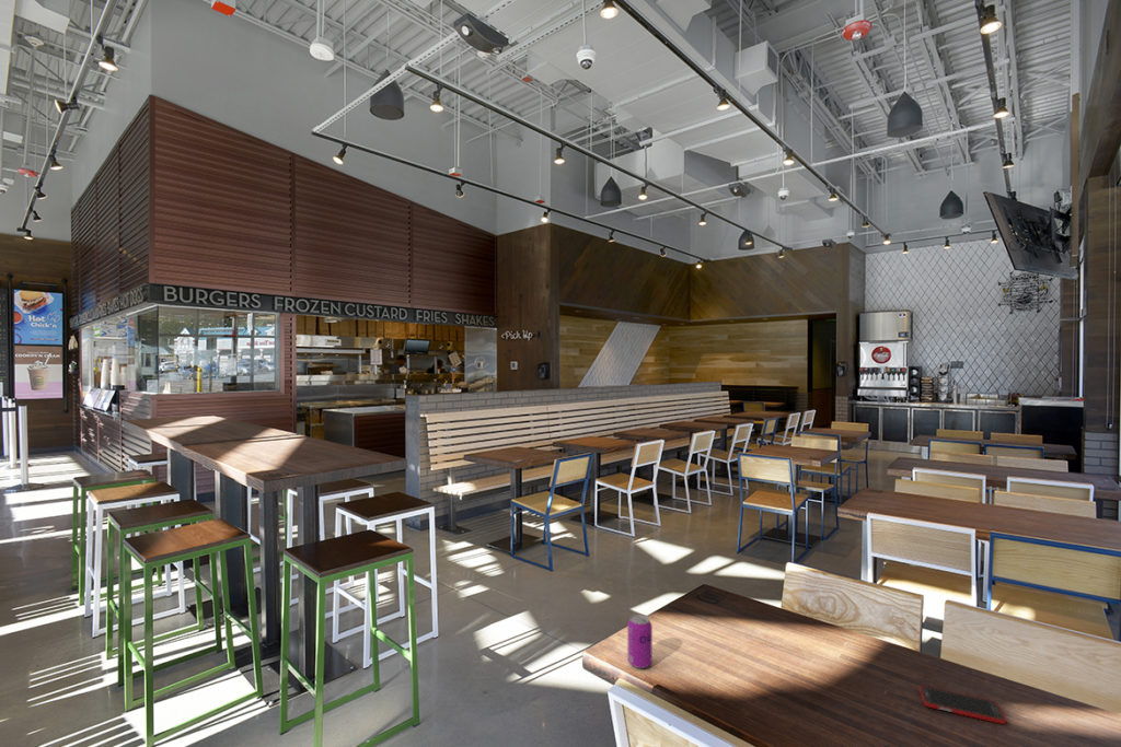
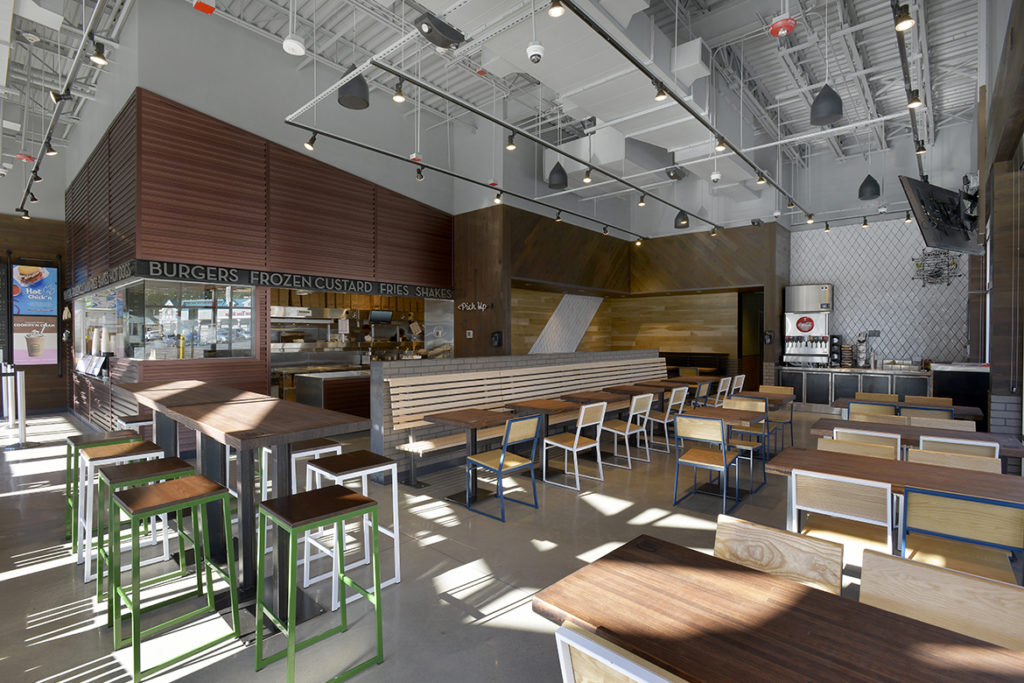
- beverage can [626,614,654,669]
- cell phone [918,685,1007,725]
